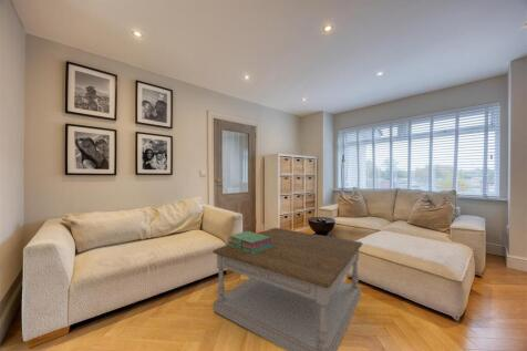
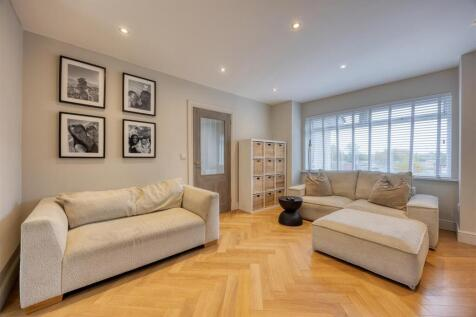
- stack of books [227,230,272,254]
- coffee table [211,227,363,351]
